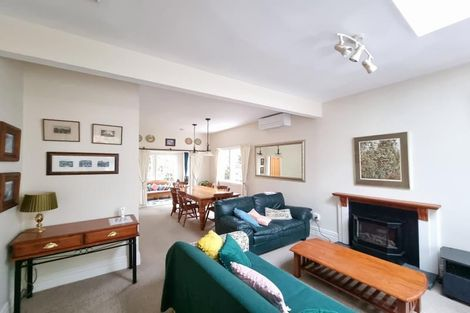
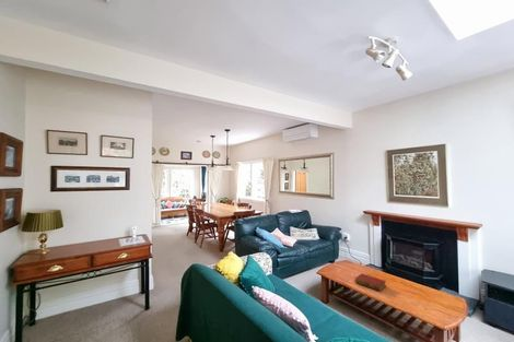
+ book [353,272,387,292]
